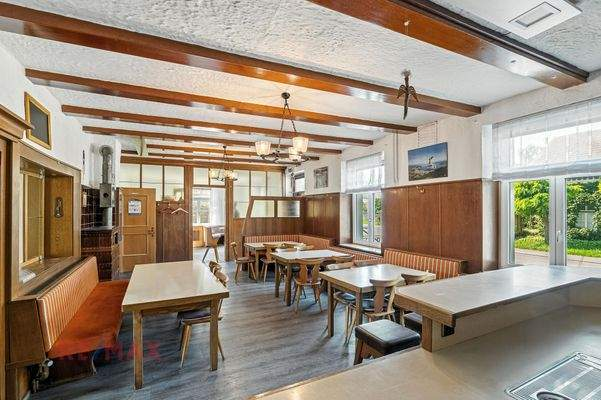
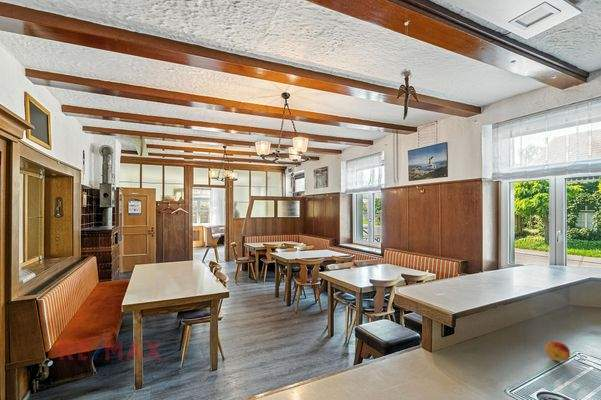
+ fruit [544,340,571,362]
